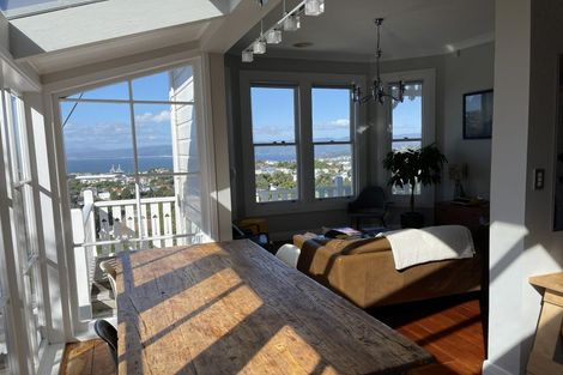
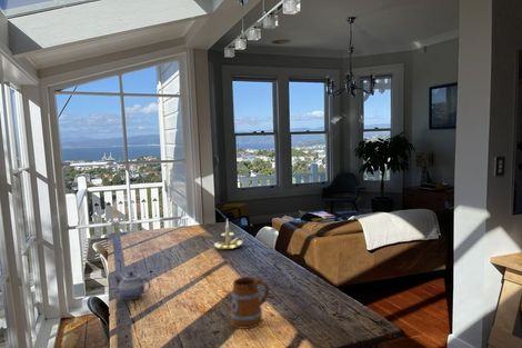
+ mug [230,276,270,330]
+ candle holder [213,218,244,250]
+ teapot [112,270,152,300]
